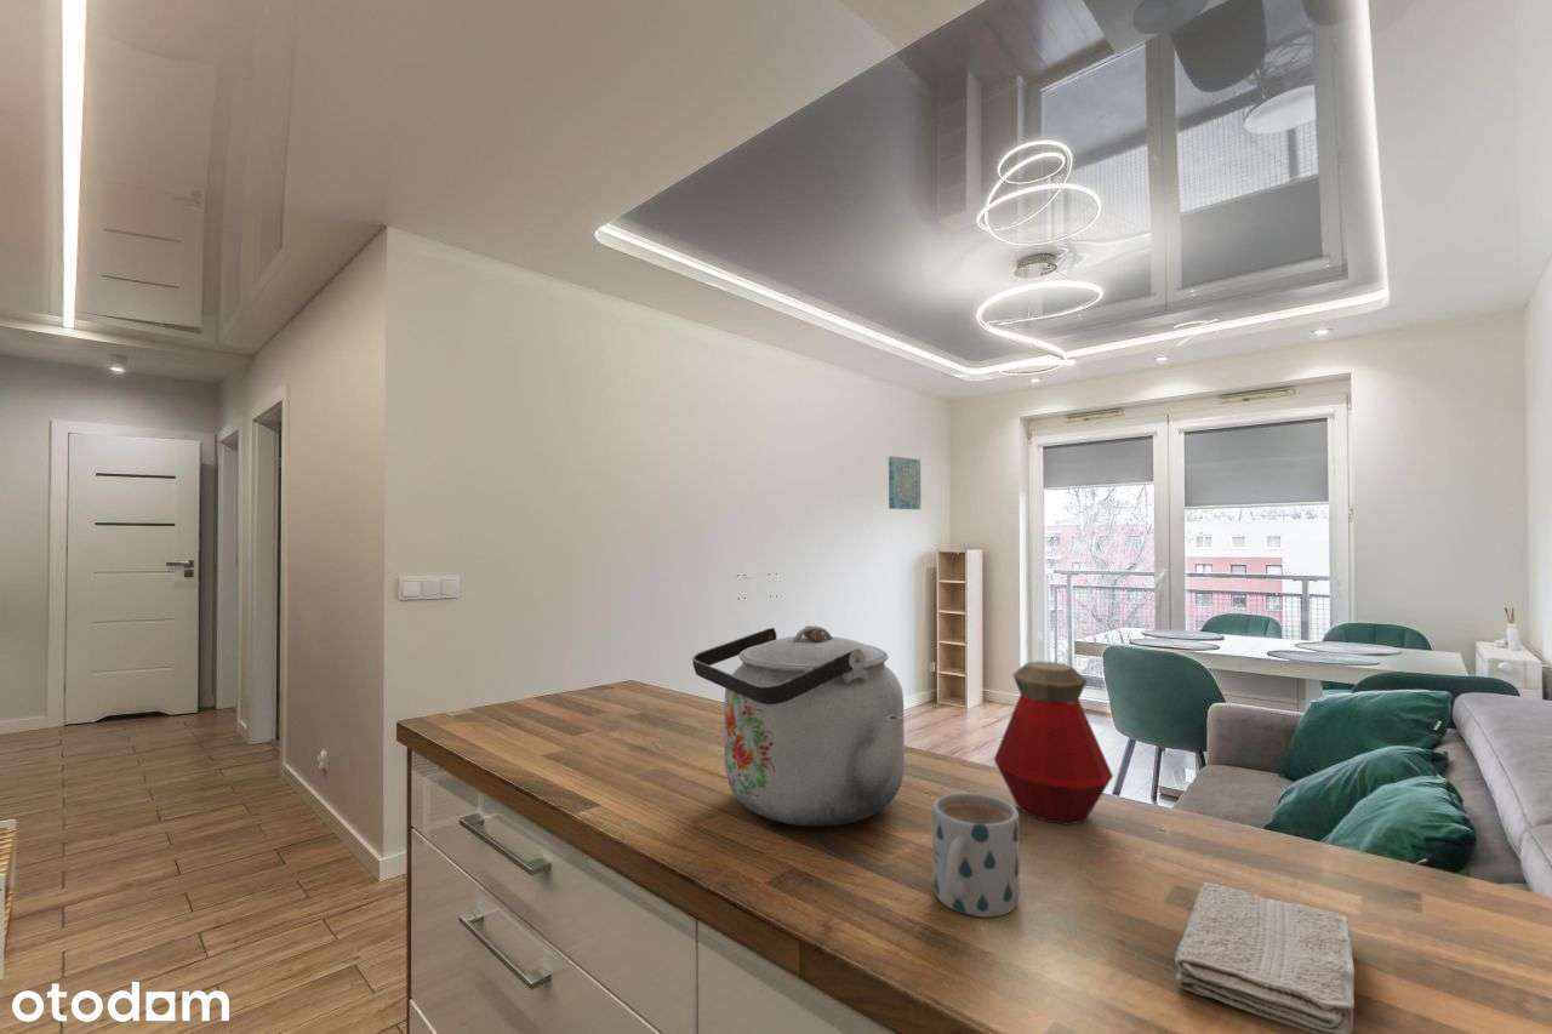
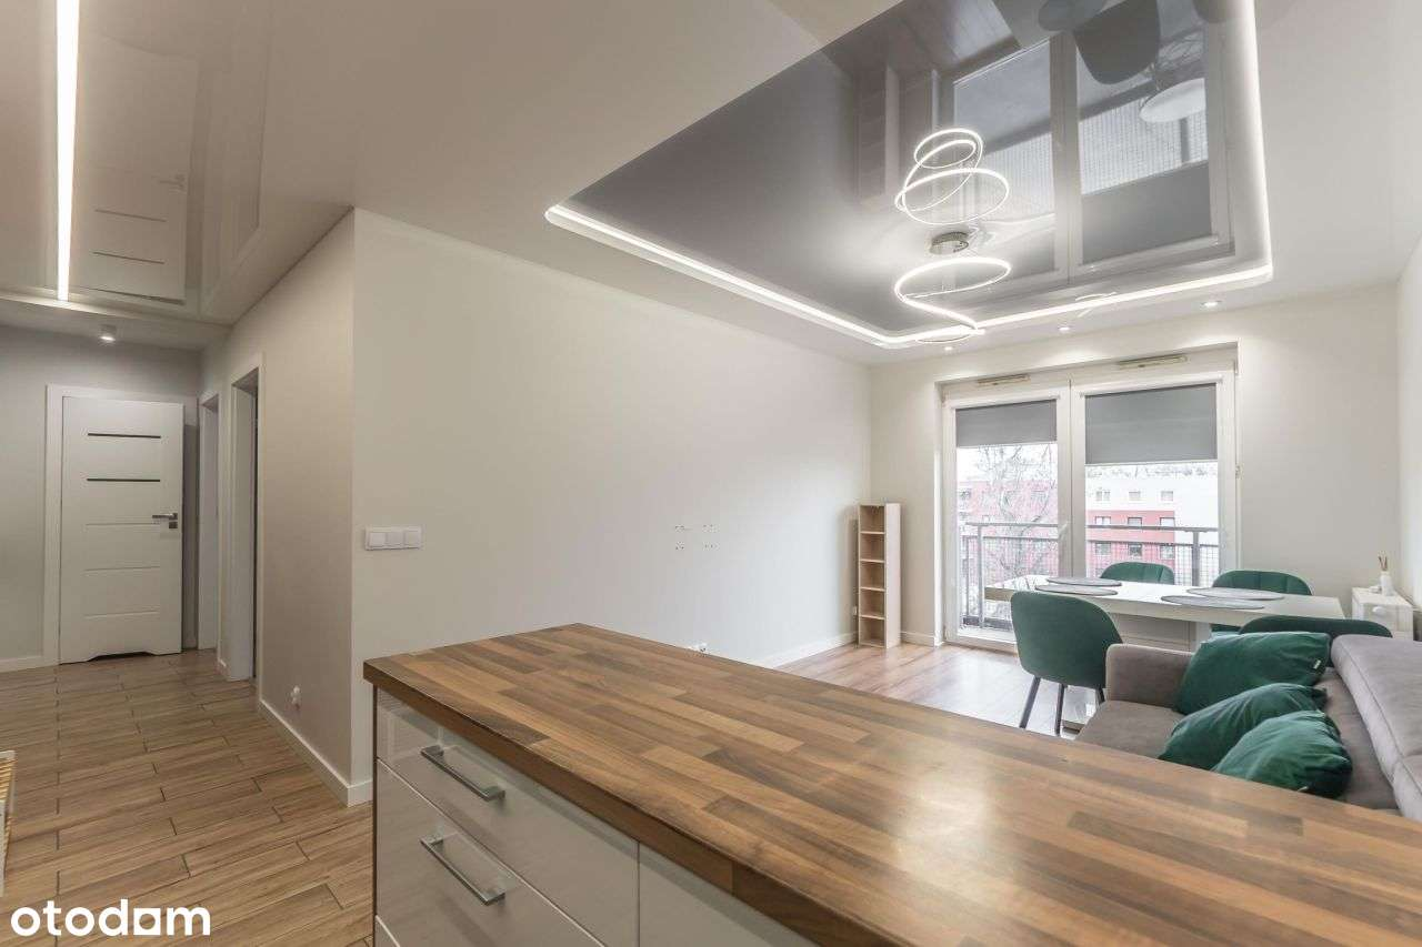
- kettle [691,624,906,828]
- bottle [993,659,1114,826]
- wall art [888,455,921,510]
- mug [931,792,1021,918]
- washcloth [1174,881,1356,1034]
